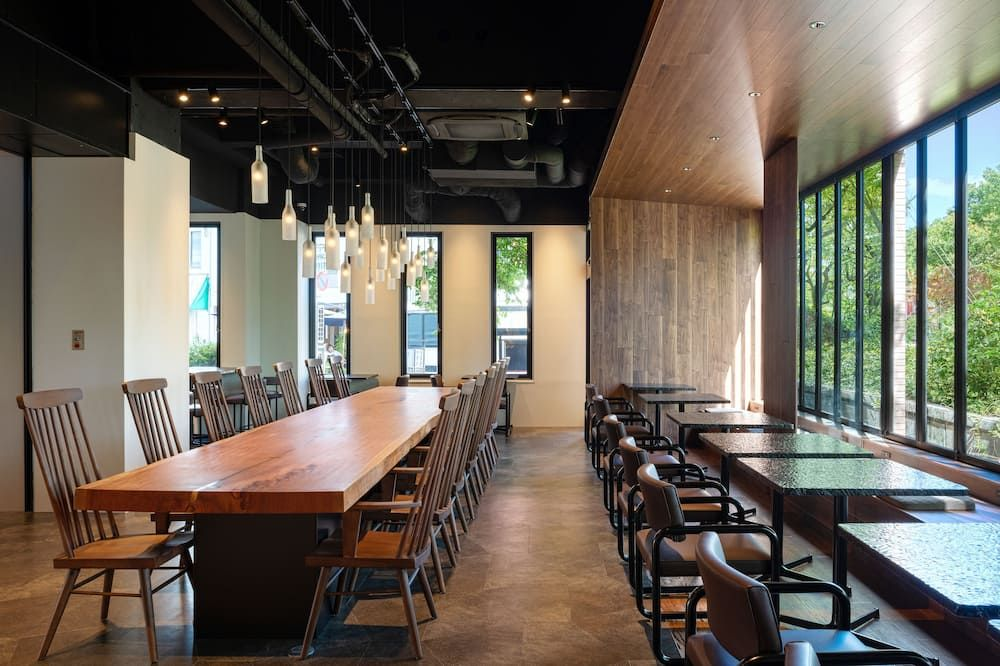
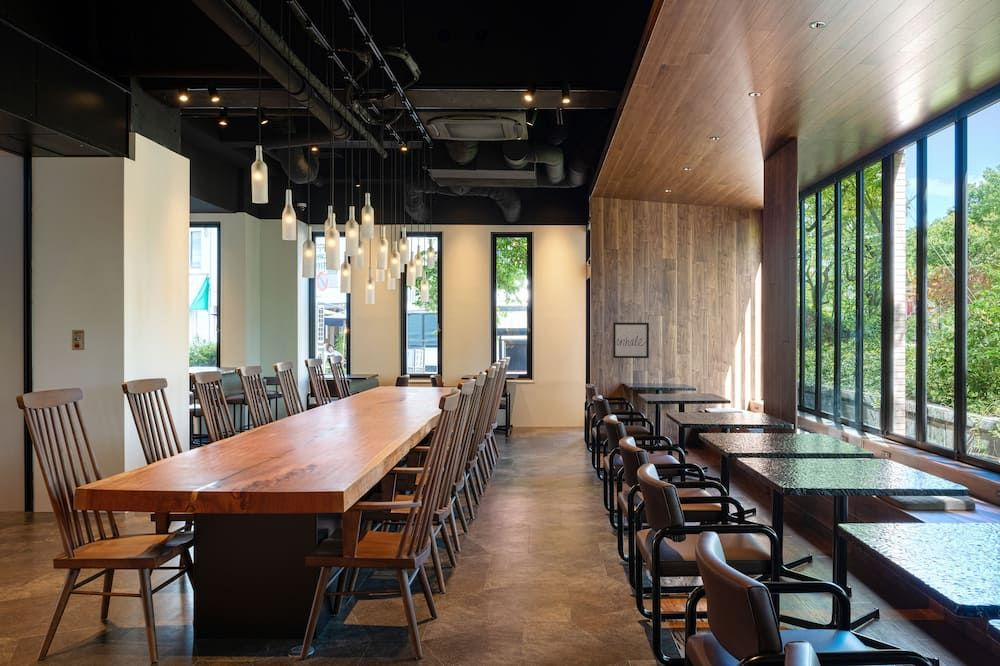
+ wall art [612,322,650,359]
